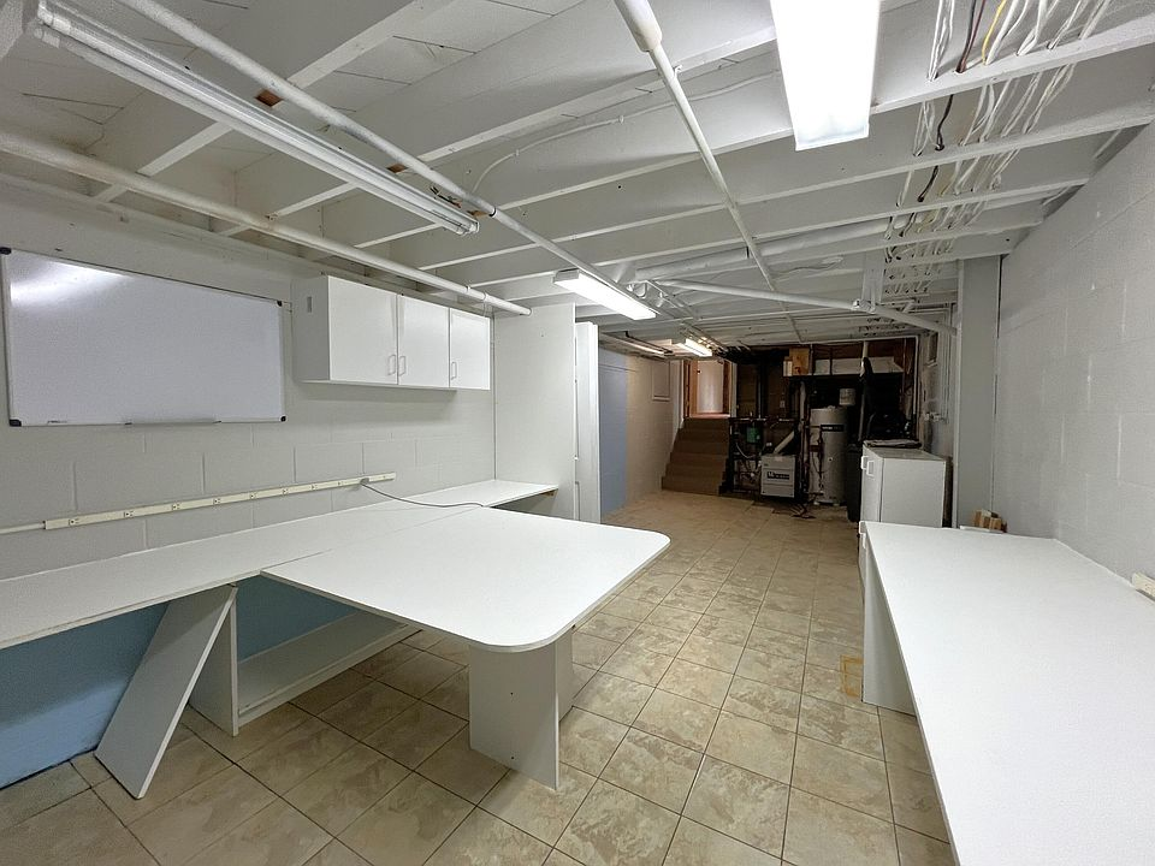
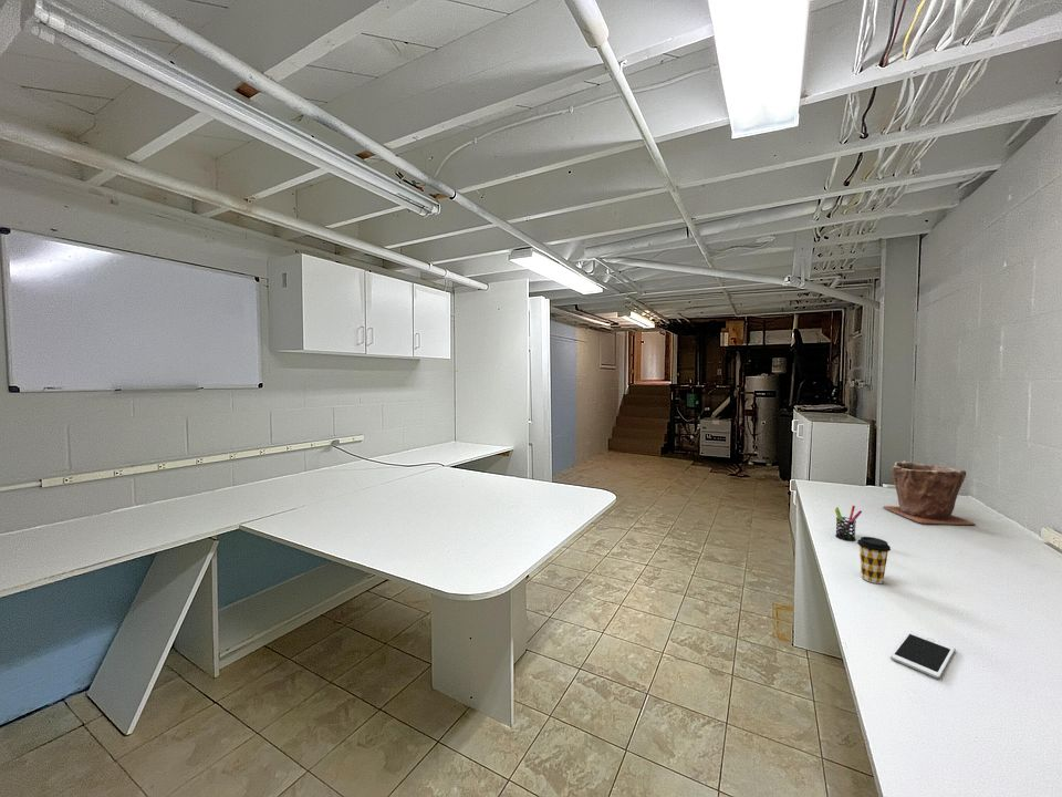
+ plant pot [882,459,977,526]
+ cell phone [889,630,956,680]
+ pen holder [834,505,863,542]
+ coffee cup [856,536,892,584]
